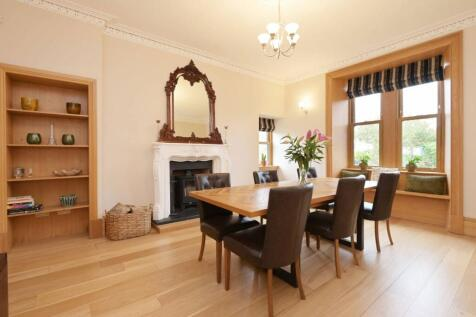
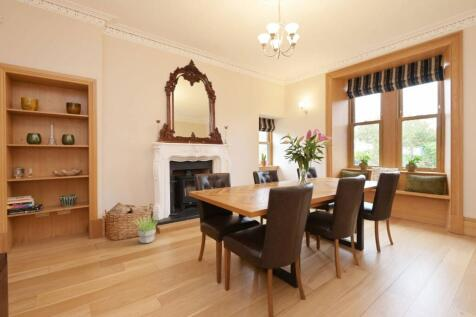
+ potted plant [134,214,160,244]
